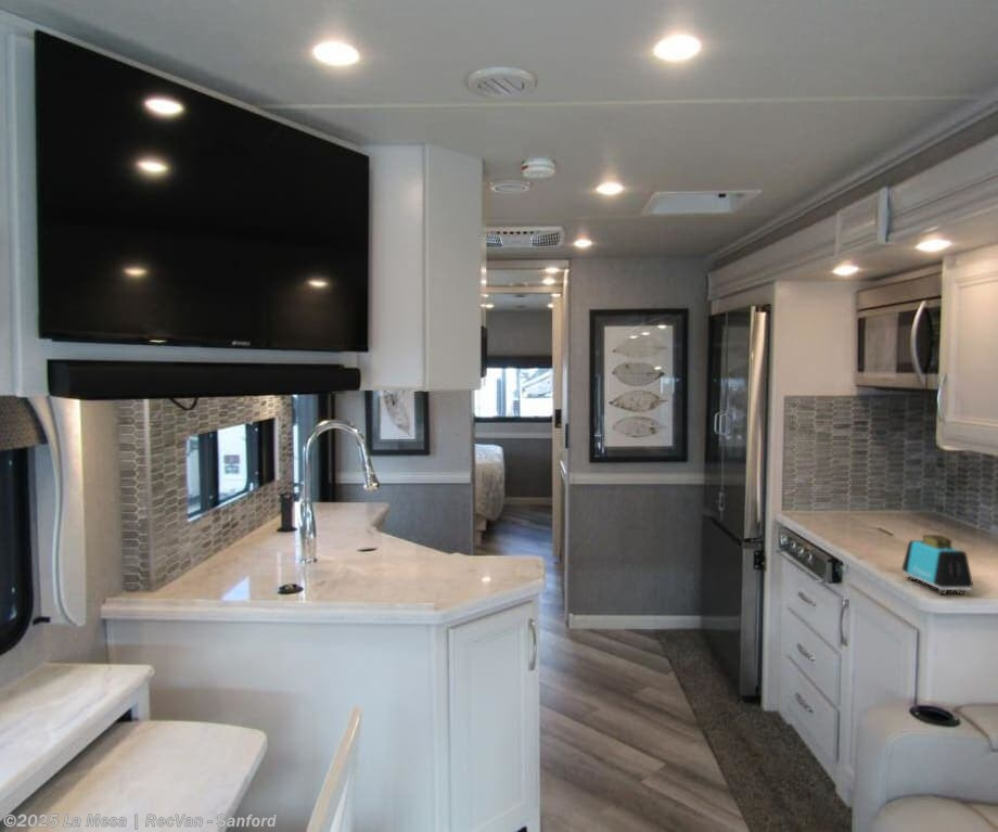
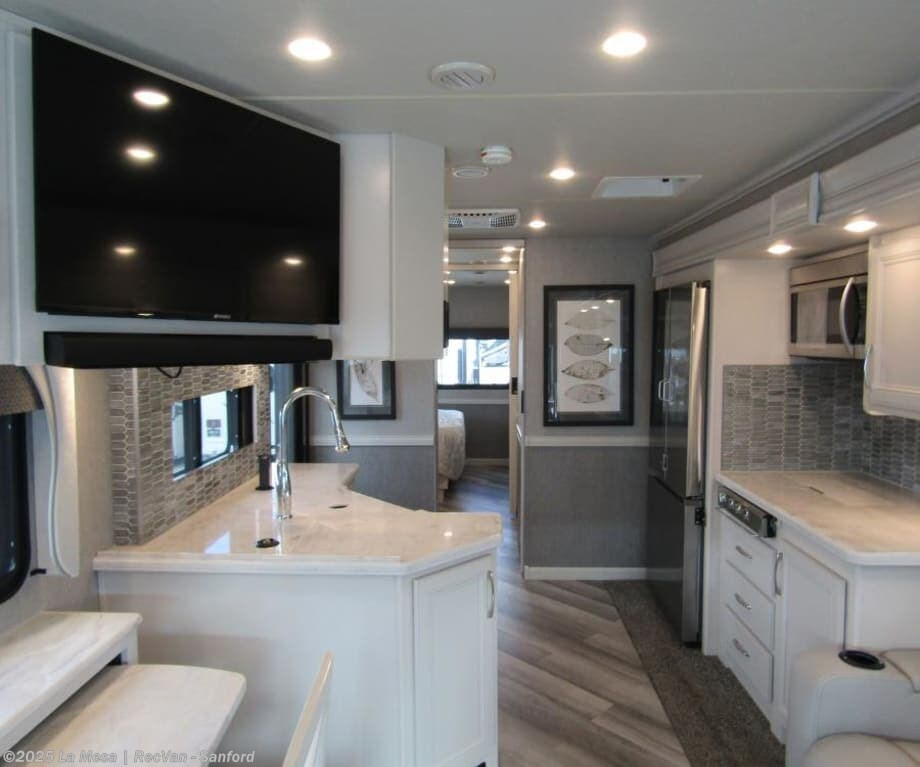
- toaster [900,534,974,596]
